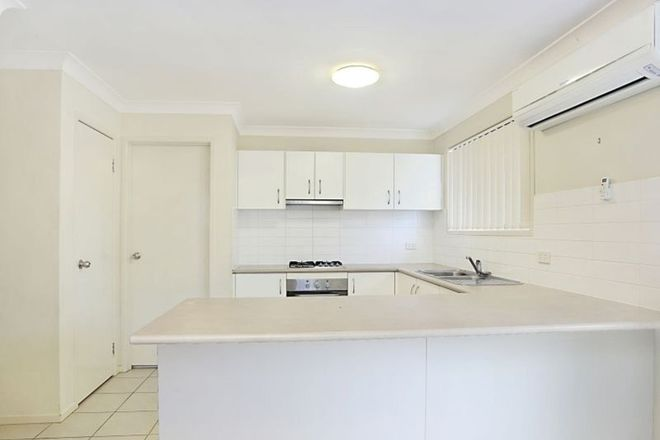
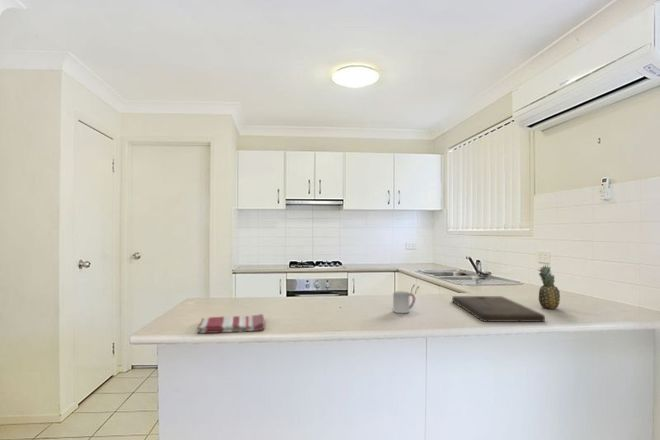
+ cutting board [451,295,546,323]
+ fruit [536,263,561,310]
+ dish towel [196,313,266,334]
+ cup [392,290,416,314]
